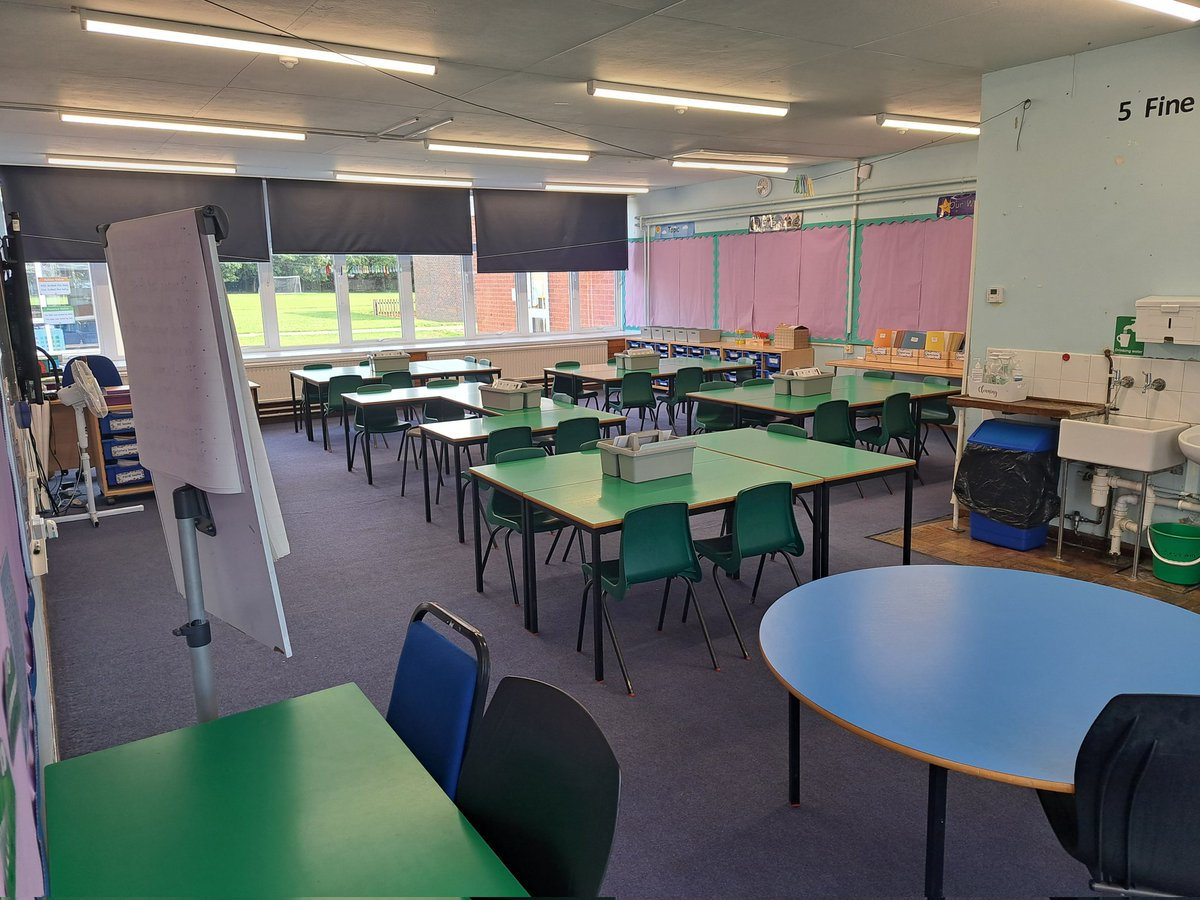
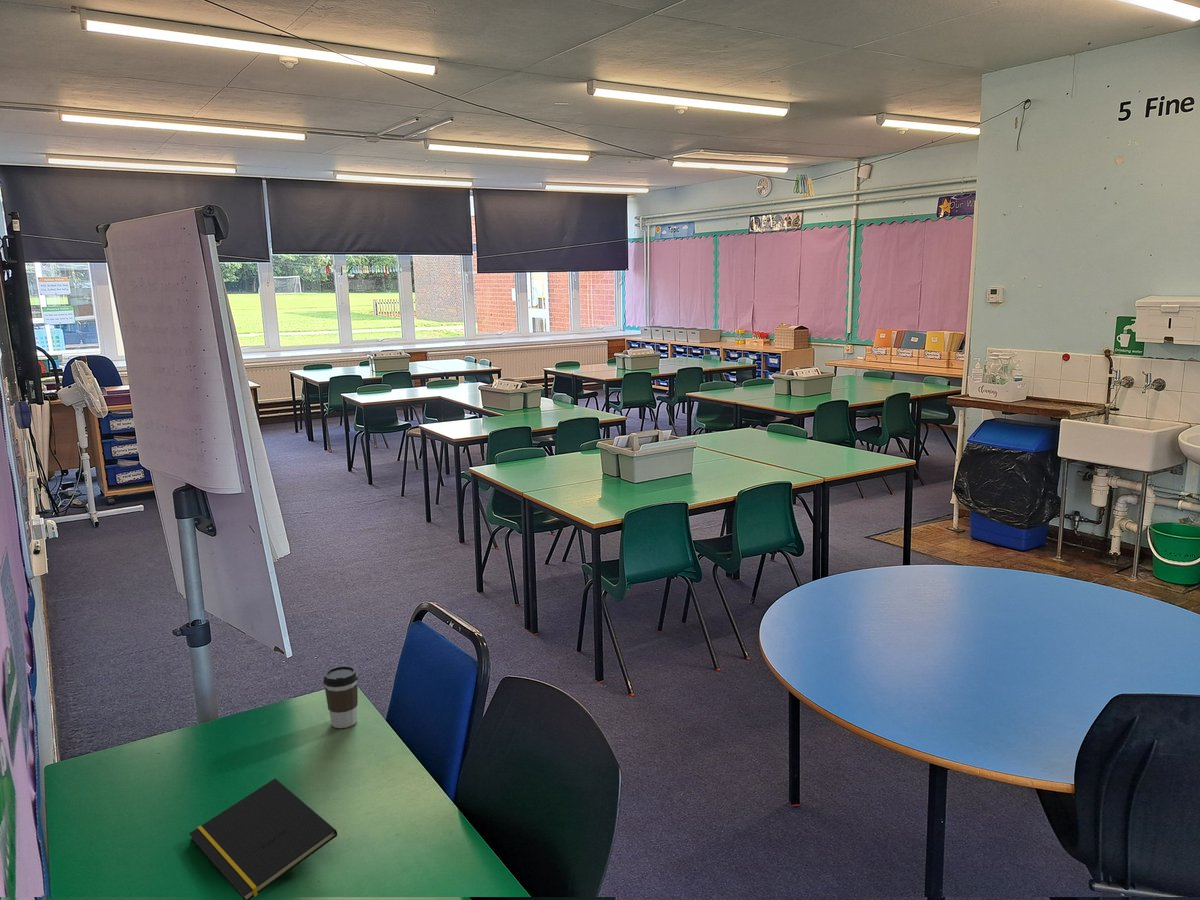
+ coffee cup [322,664,359,729]
+ notepad [188,777,338,900]
